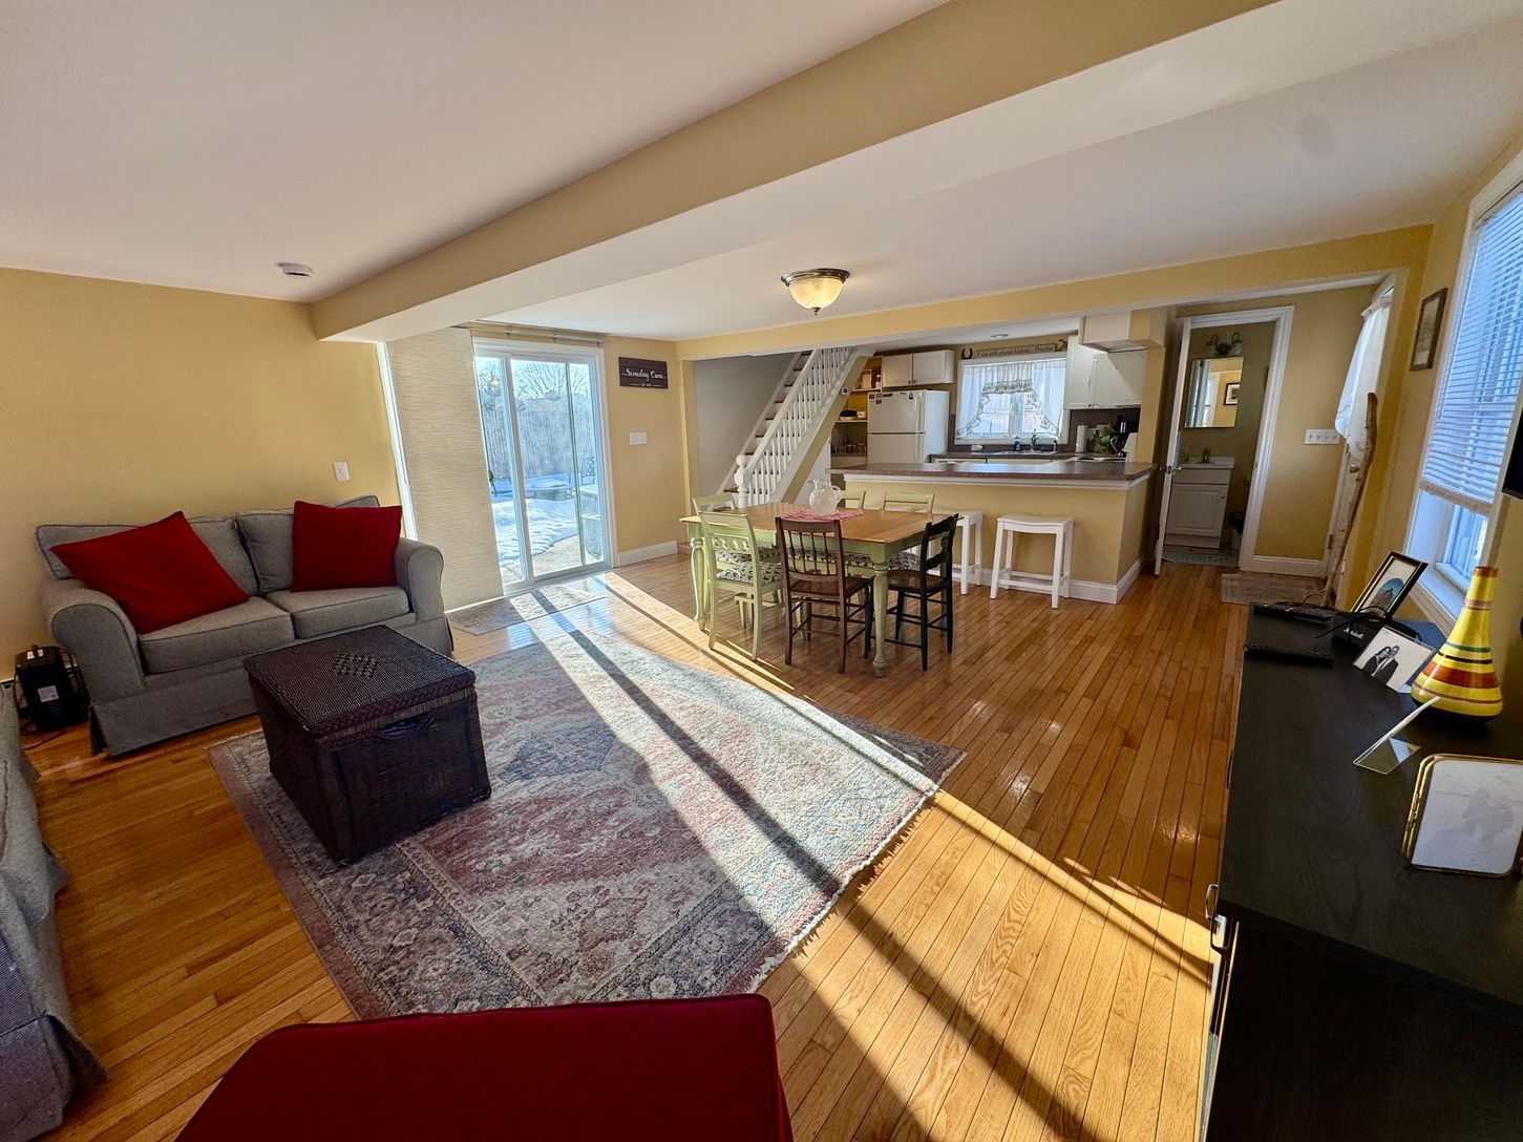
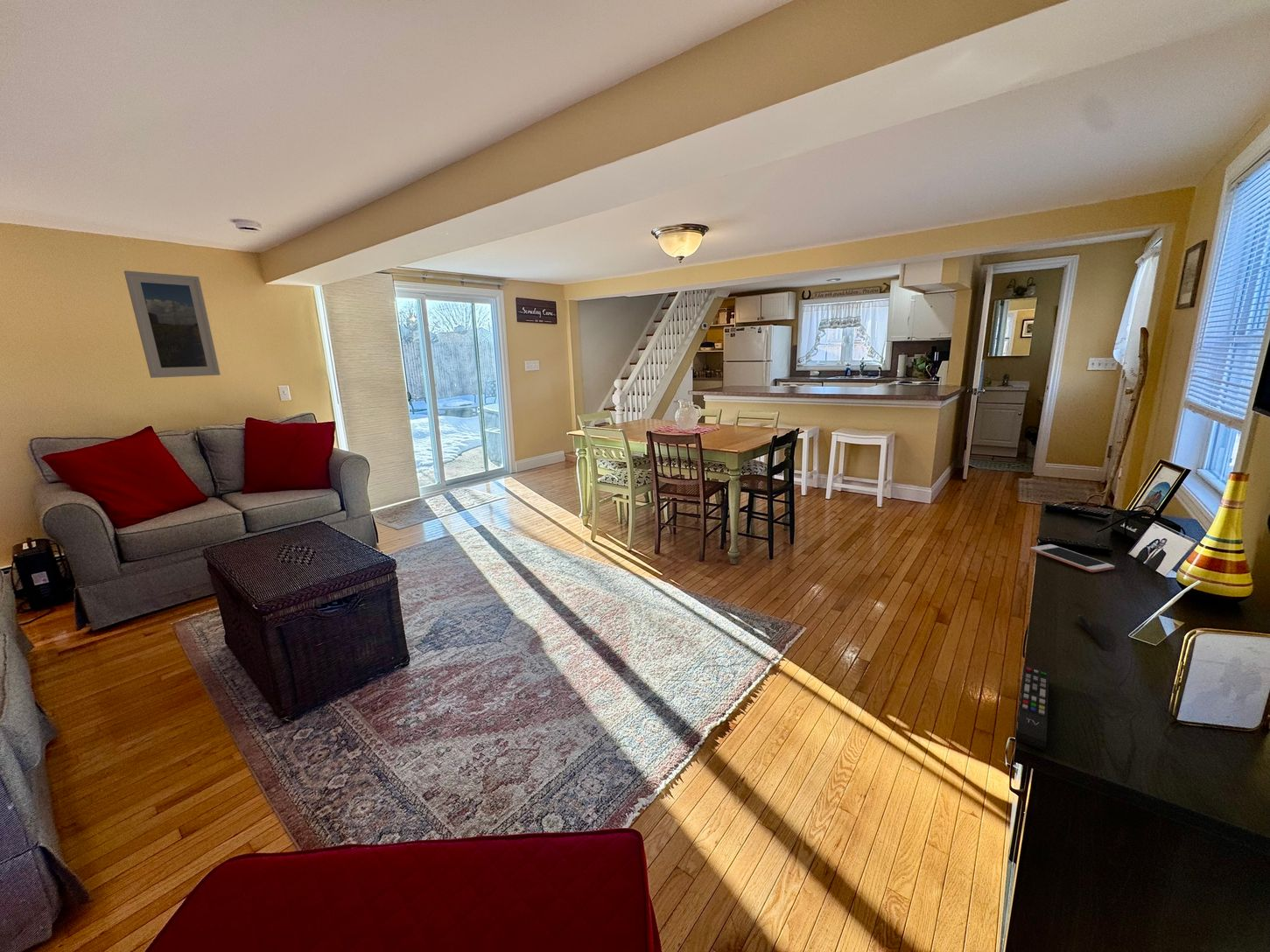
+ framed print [123,269,221,379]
+ cell phone [1029,543,1115,573]
+ remote control [1014,664,1049,751]
+ pen [1077,613,1106,650]
